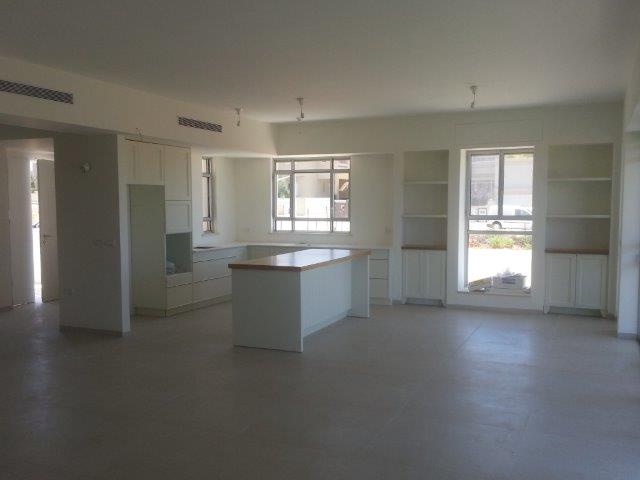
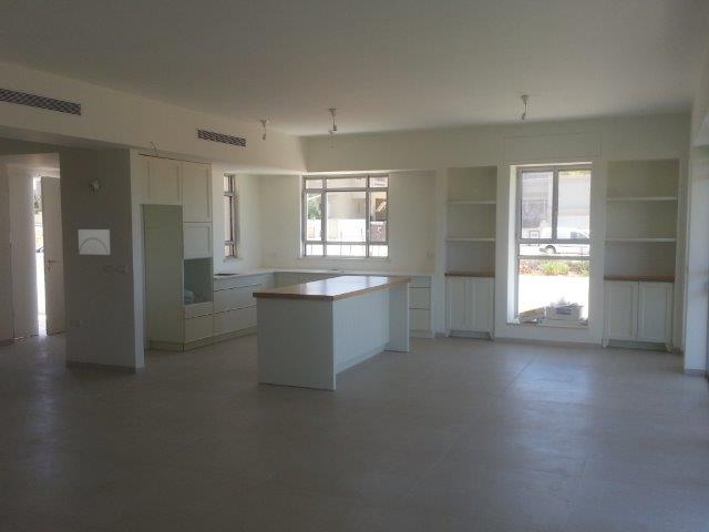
+ wall art [78,228,111,256]
